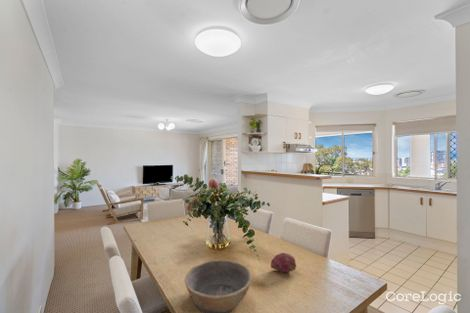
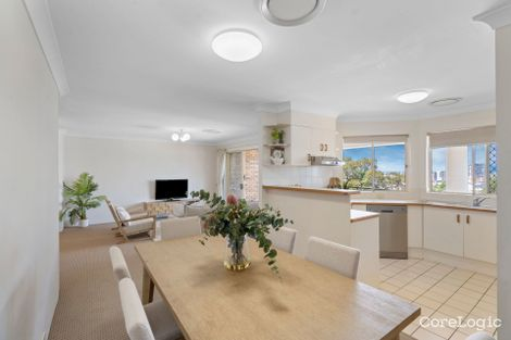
- bowl [184,259,253,313]
- fruit [270,252,297,273]
